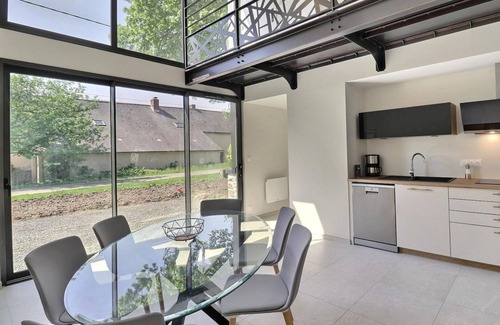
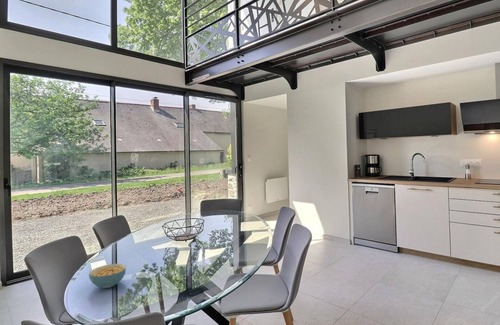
+ cereal bowl [88,263,127,289]
